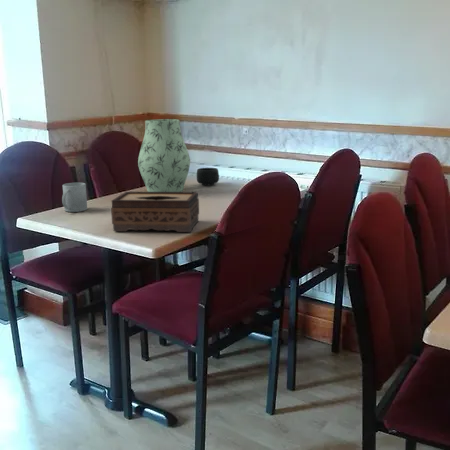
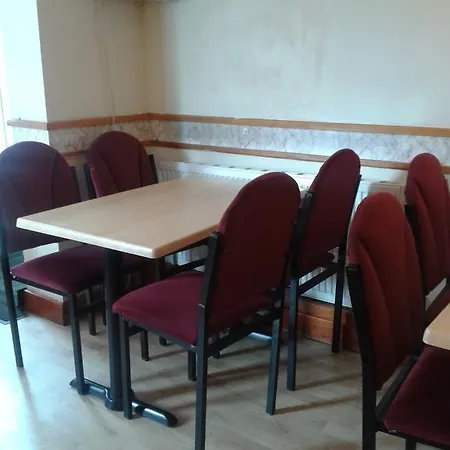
- mug [61,182,88,213]
- tissue box [110,191,200,233]
- vase [137,118,191,192]
- mug [196,167,220,187]
